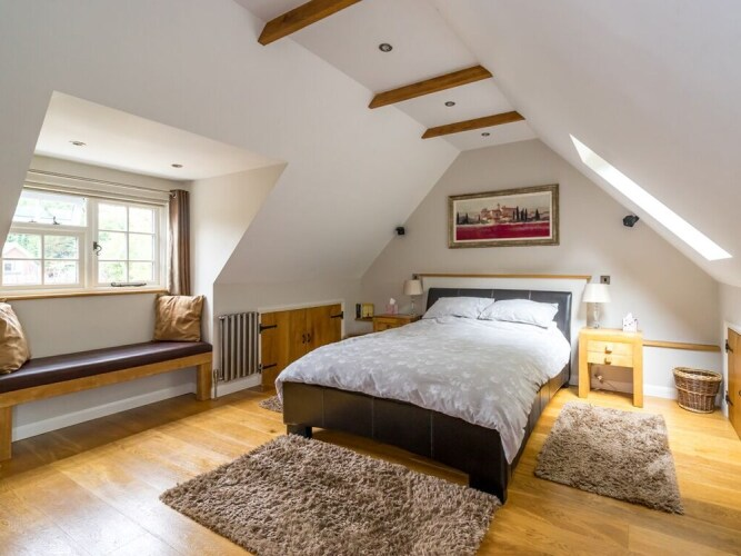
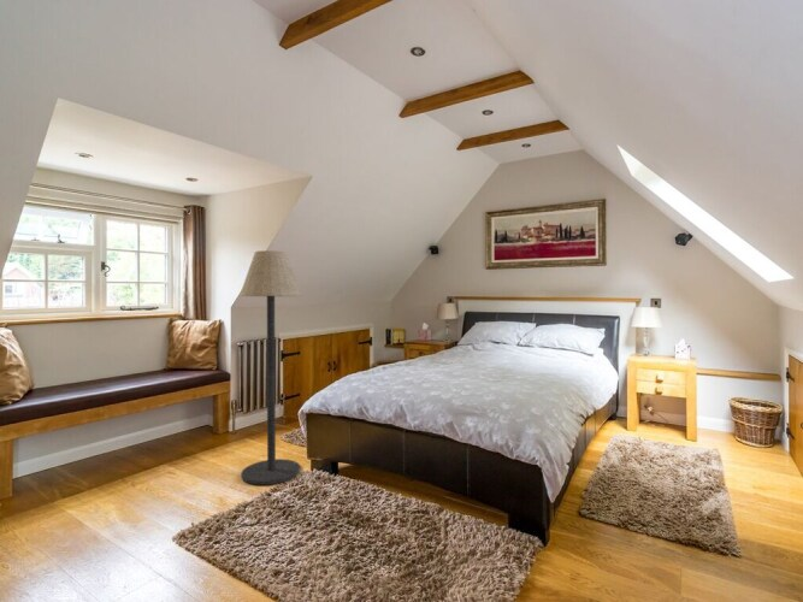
+ floor lamp [238,249,302,486]
